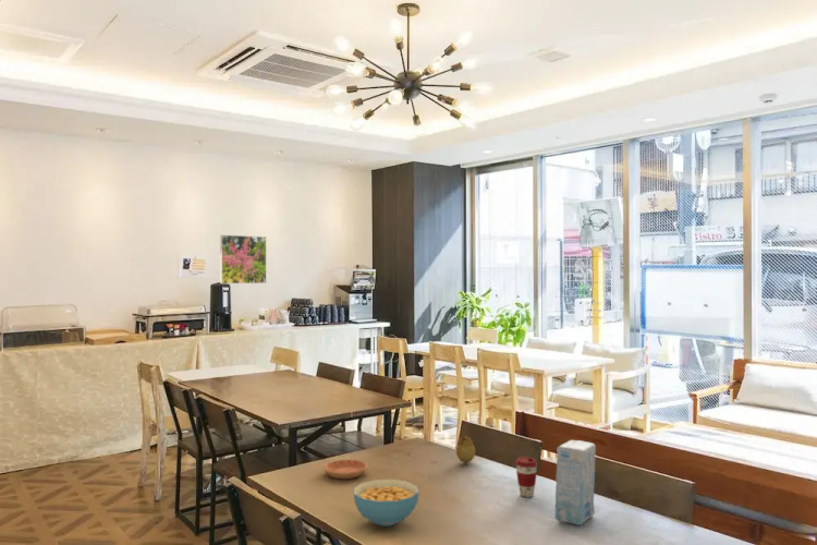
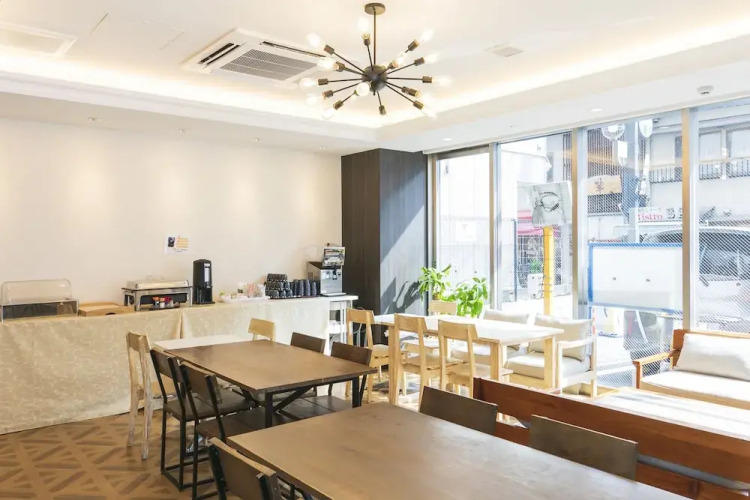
- napkin [553,439,597,526]
- fruit [455,433,476,464]
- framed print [219,234,267,284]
- coffee cup [514,456,539,498]
- saucer [324,459,368,480]
- cereal bowl [353,479,420,528]
